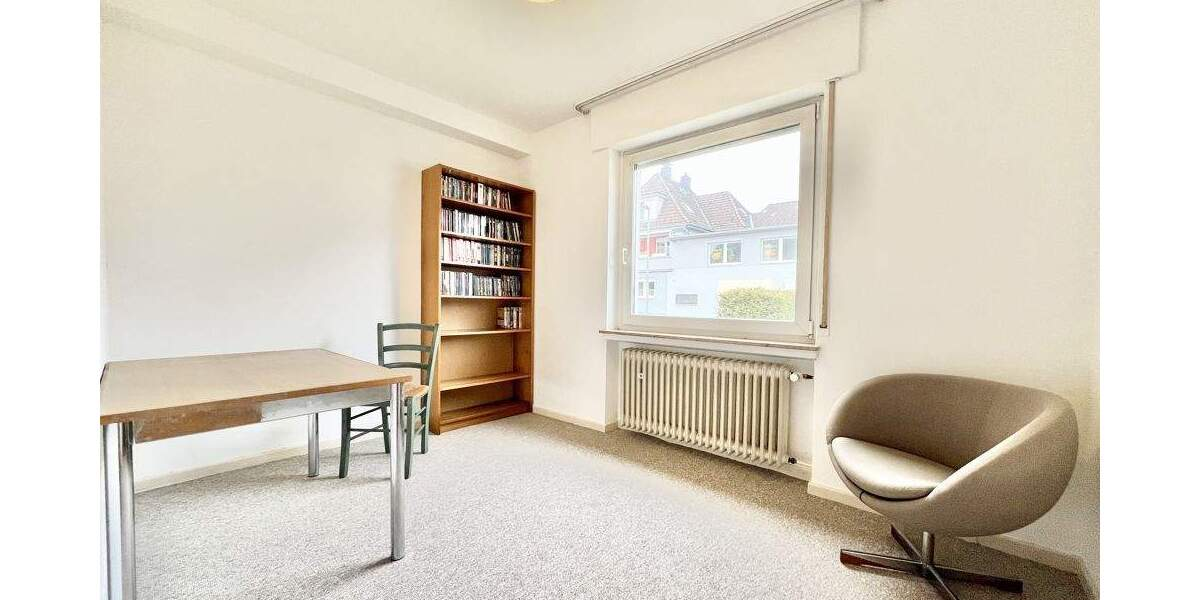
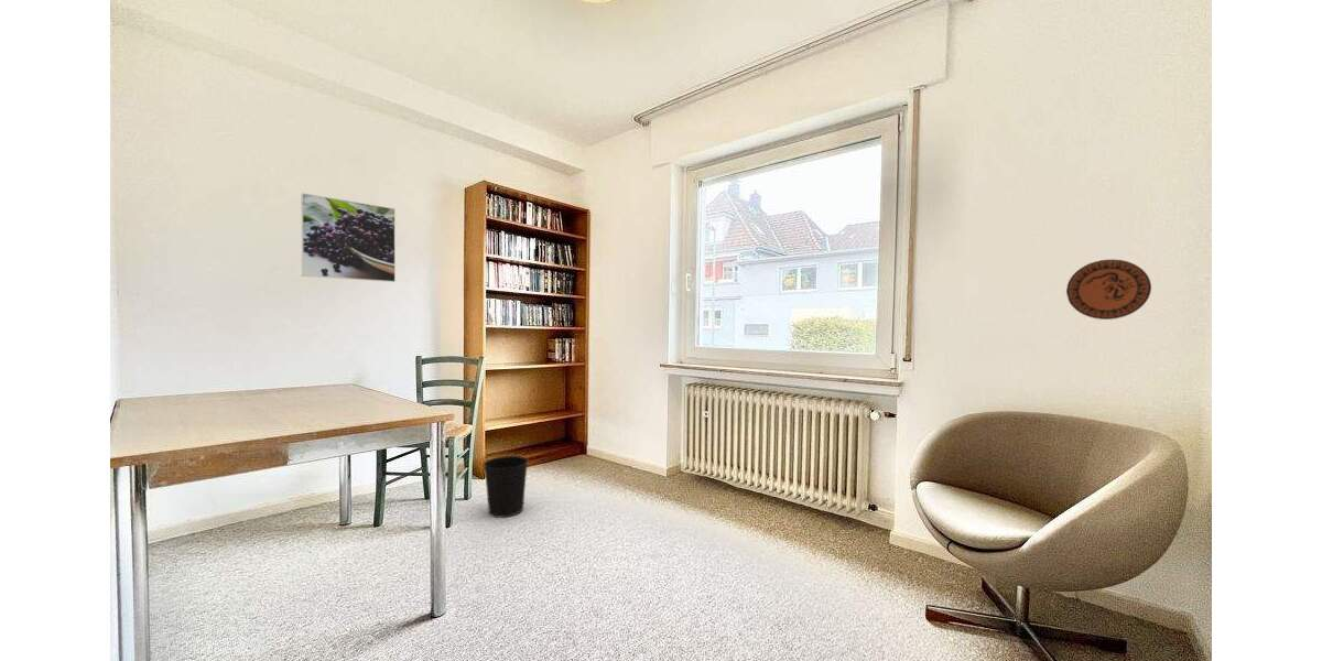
+ wastebasket [483,455,529,519]
+ decorative plate [1065,259,1152,321]
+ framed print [301,192,397,283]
